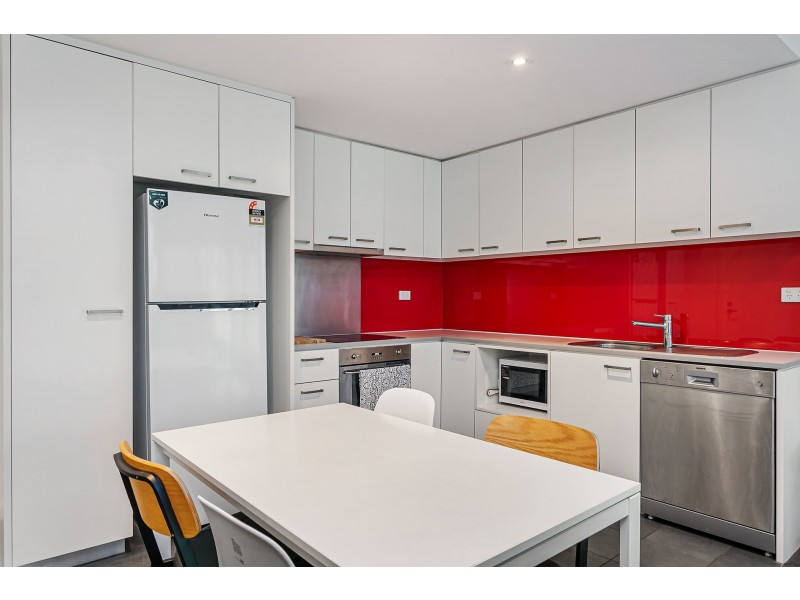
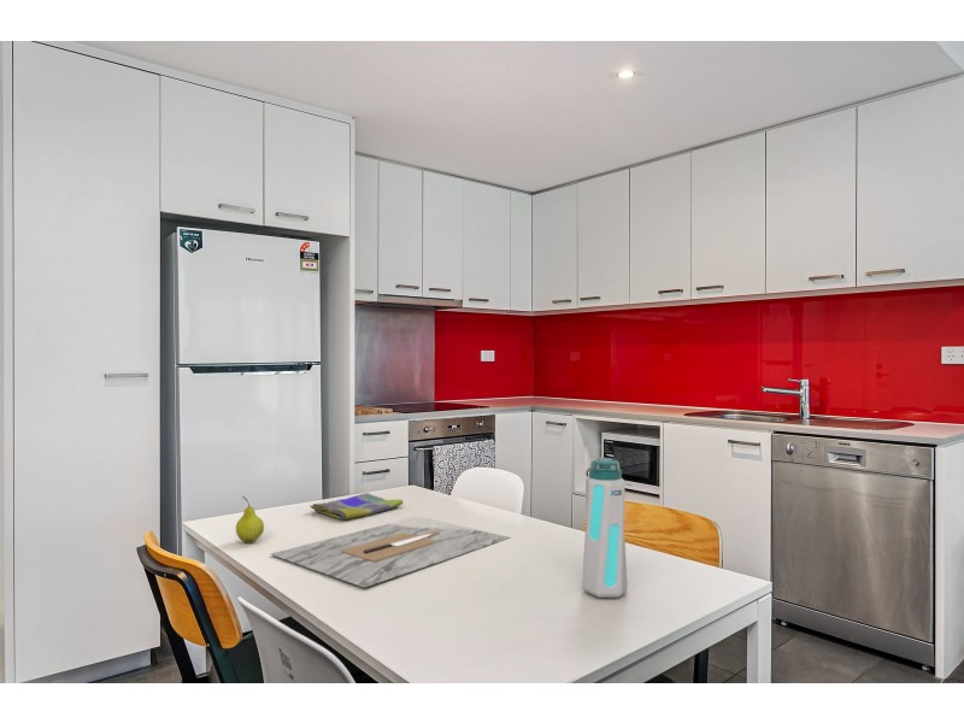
+ water bottle [581,457,629,599]
+ fruit [235,495,265,543]
+ dish towel [308,492,404,521]
+ cutting board [270,523,511,588]
